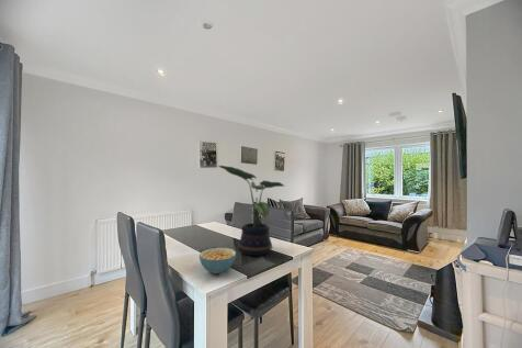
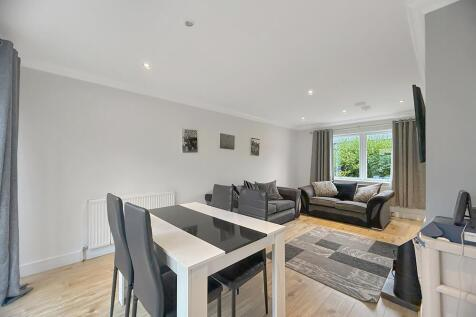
- cereal bowl [198,247,237,274]
- potted plant [216,165,285,257]
